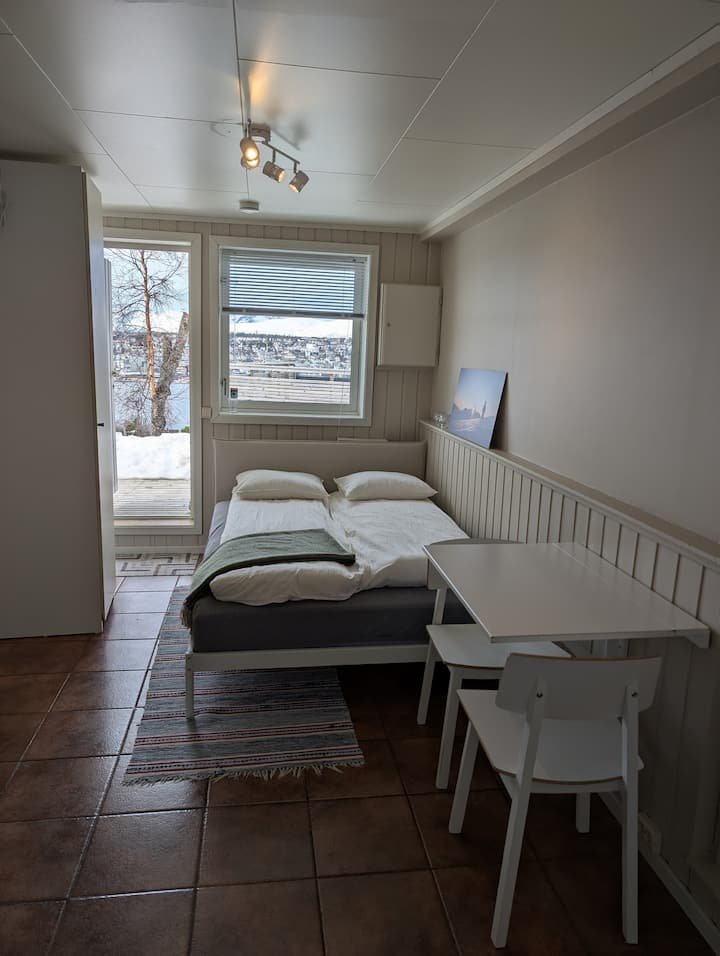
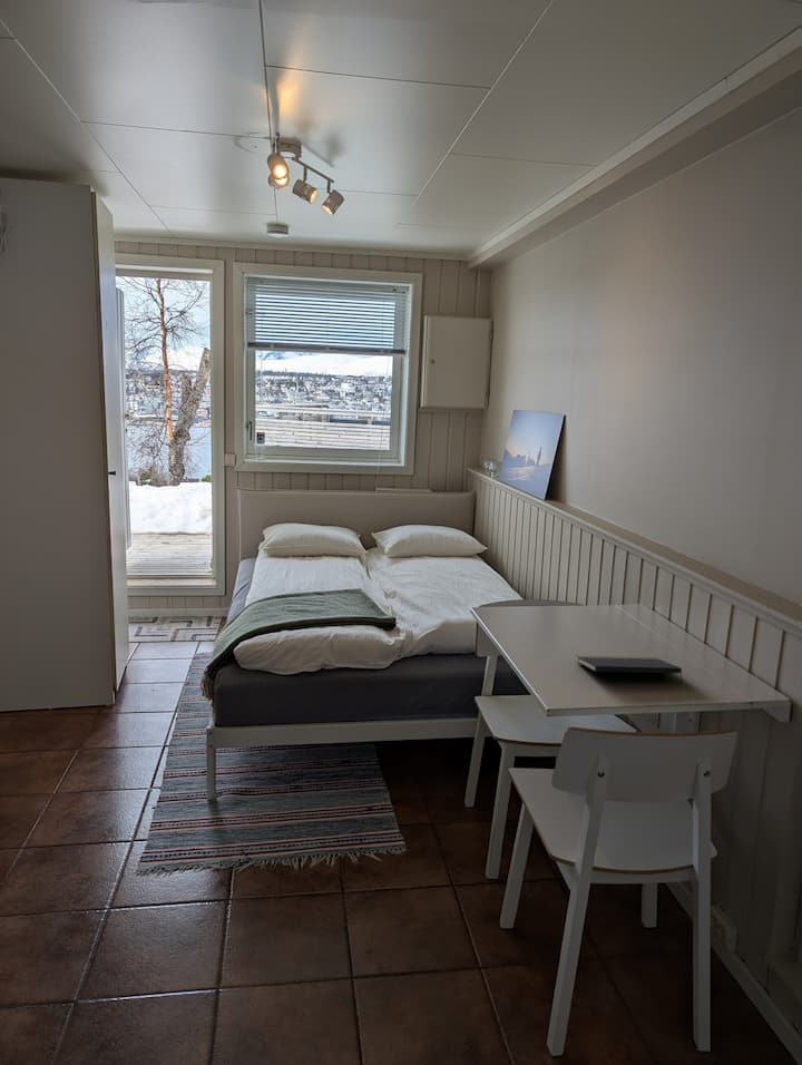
+ notepad [575,655,683,685]
